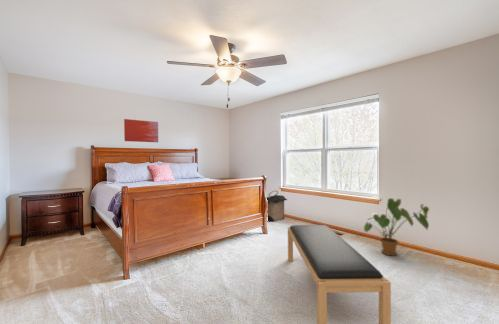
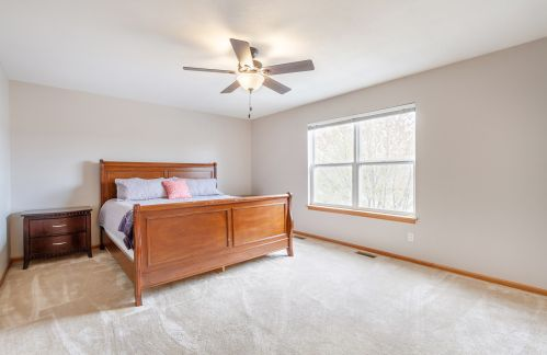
- house plant [363,197,430,257]
- laundry hamper [266,190,288,223]
- bench [287,224,392,324]
- wall art [123,118,159,143]
